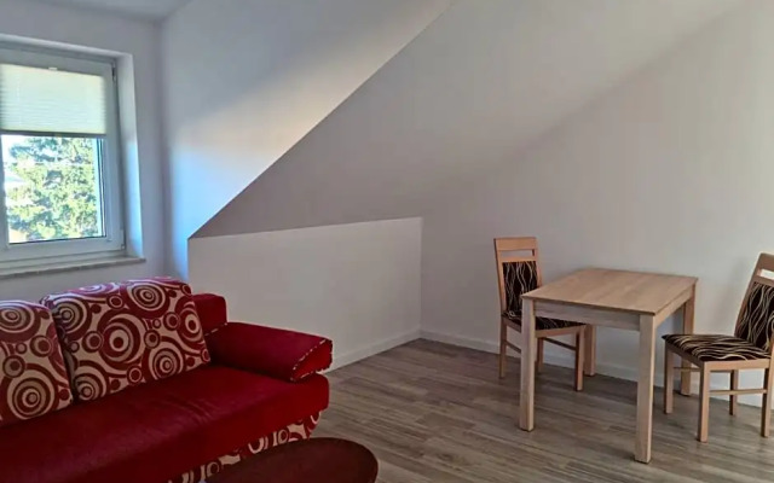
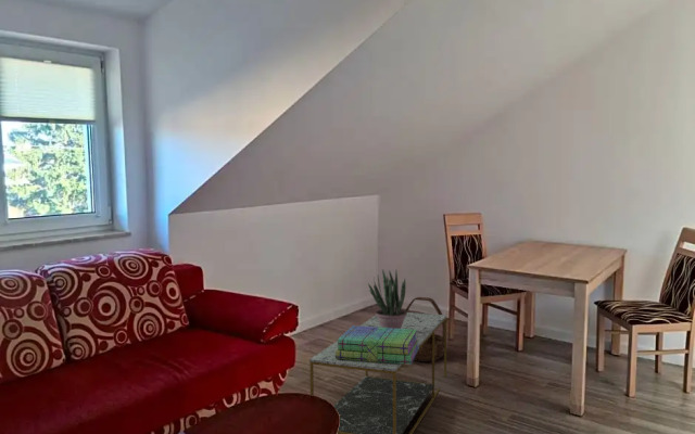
+ coffee table [308,311,447,434]
+ stack of books [336,324,419,366]
+ basket [404,296,444,362]
+ potted plant [367,269,408,329]
